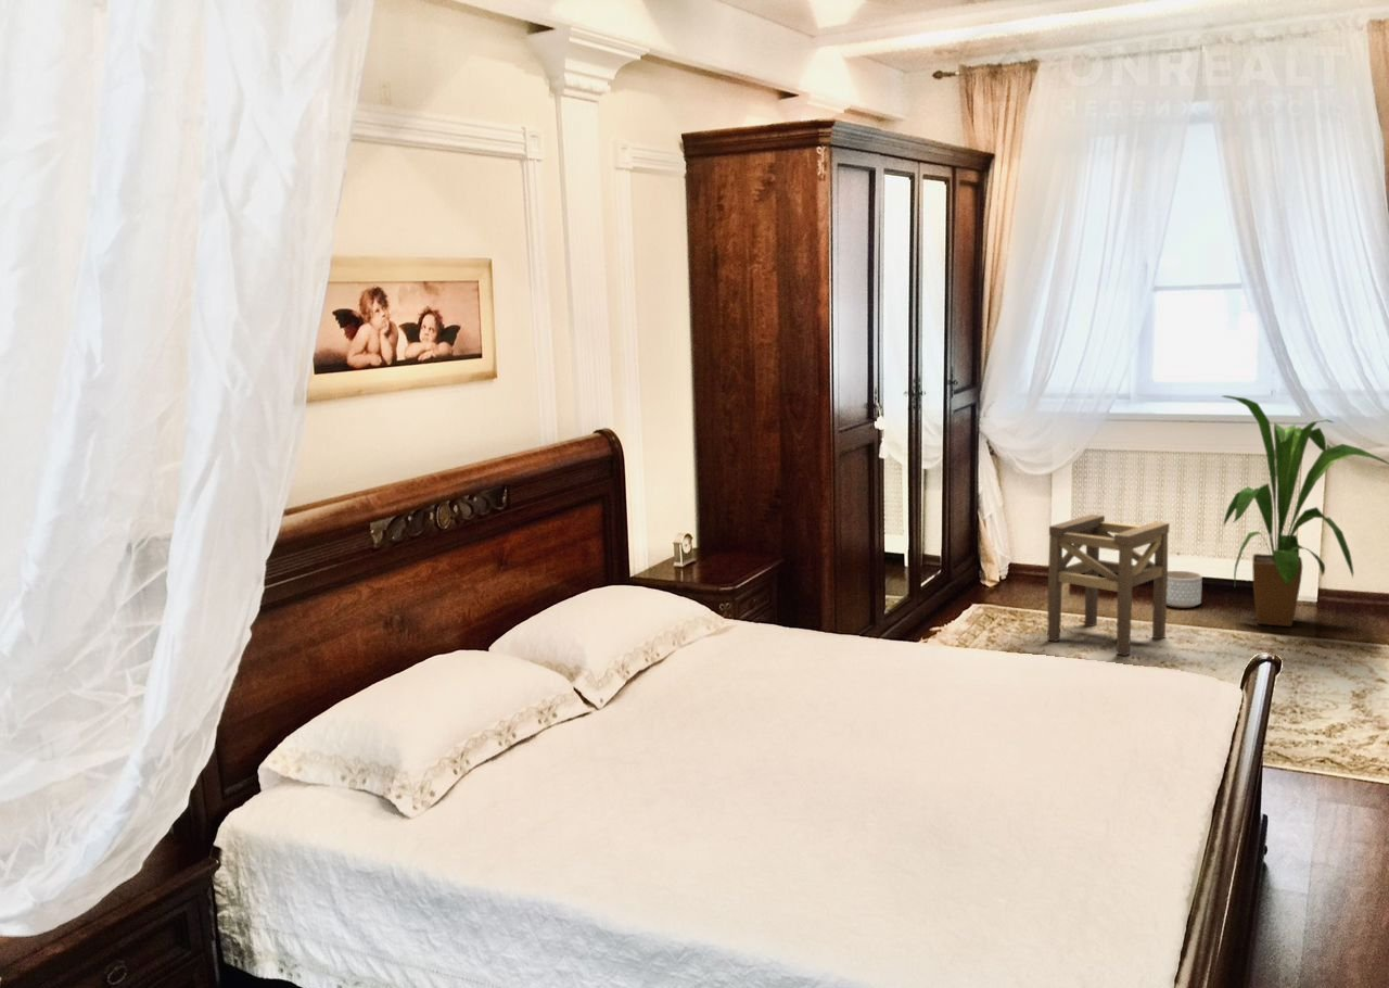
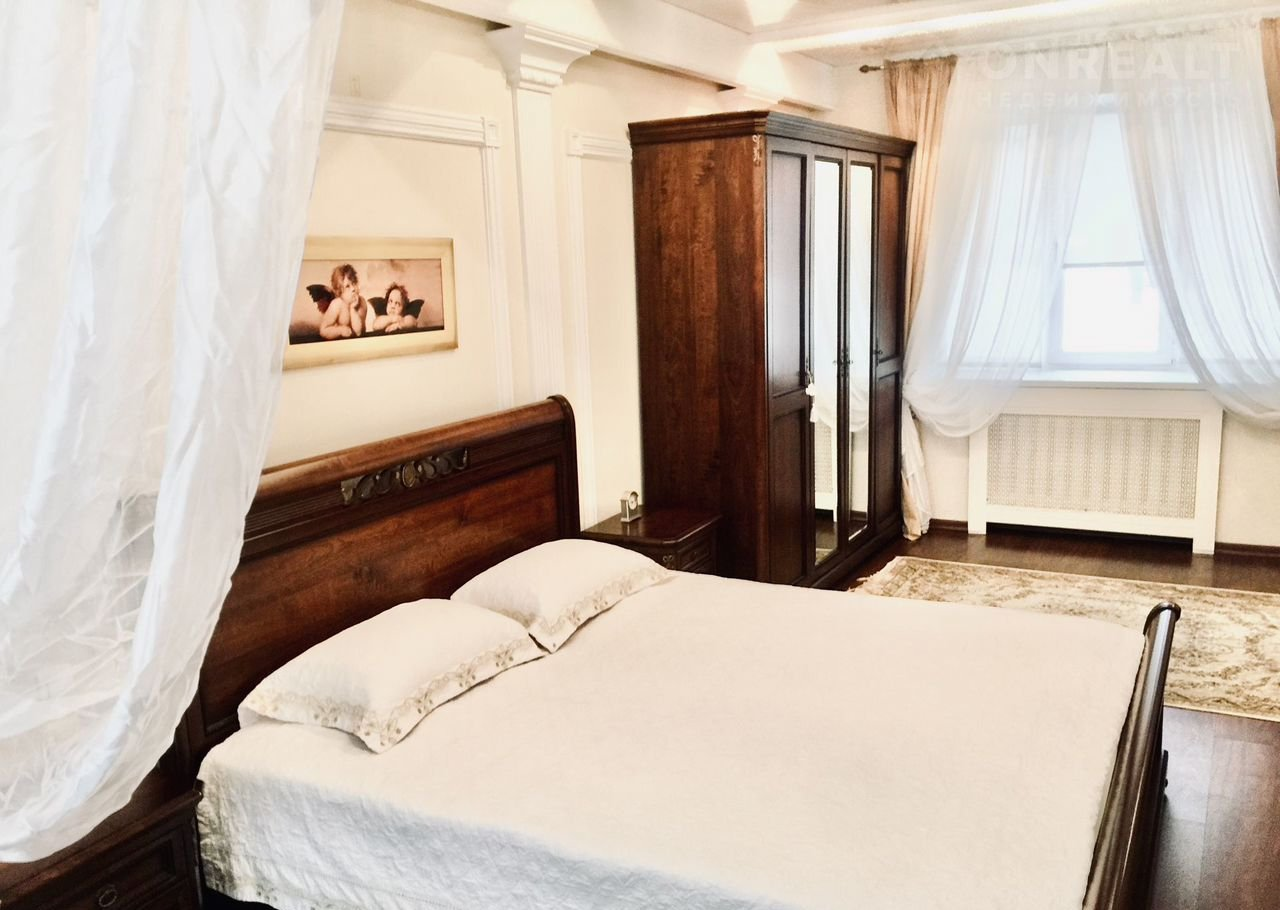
- house plant [1222,394,1389,628]
- stool [1046,514,1171,657]
- planter [1167,570,1203,609]
